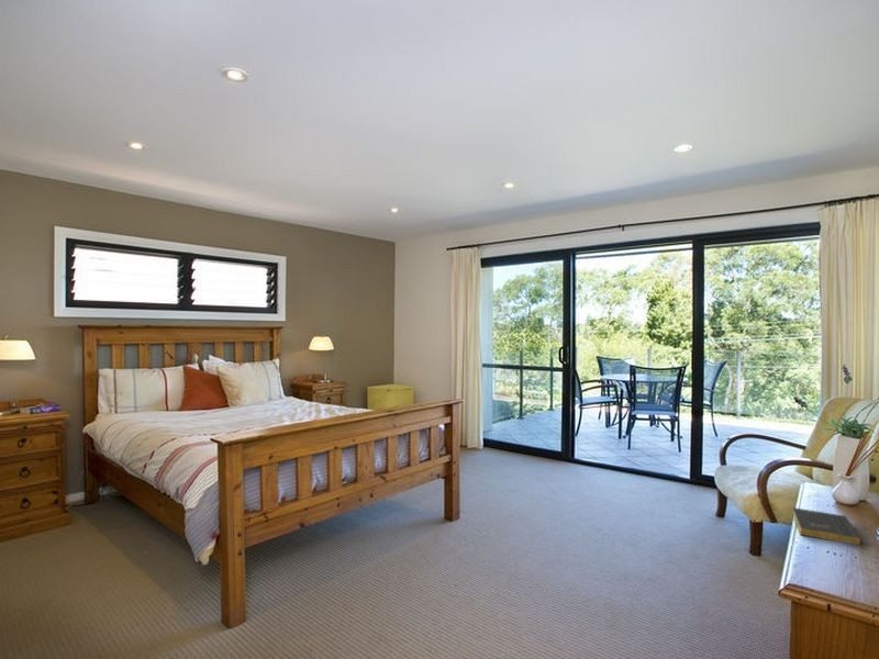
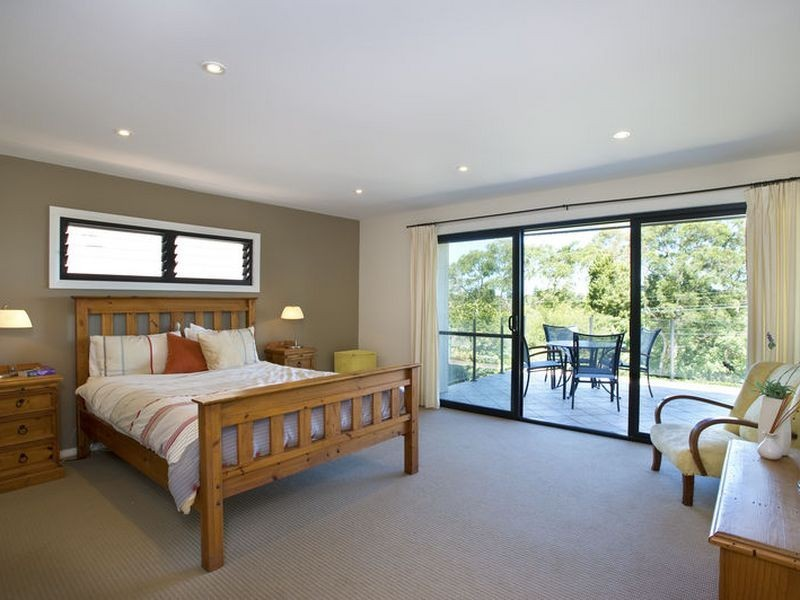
- book [792,506,861,546]
